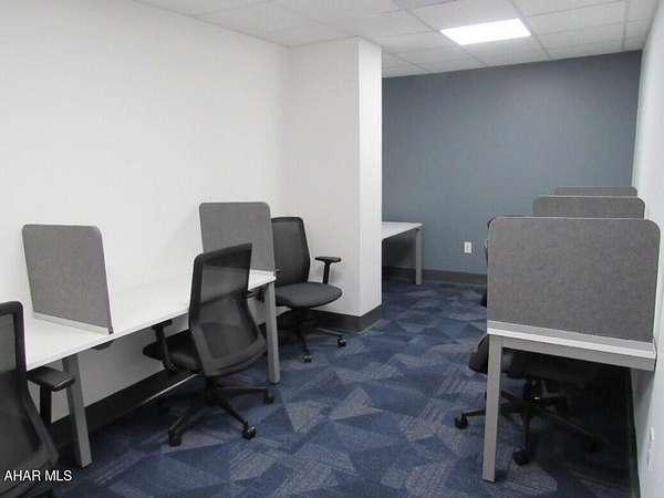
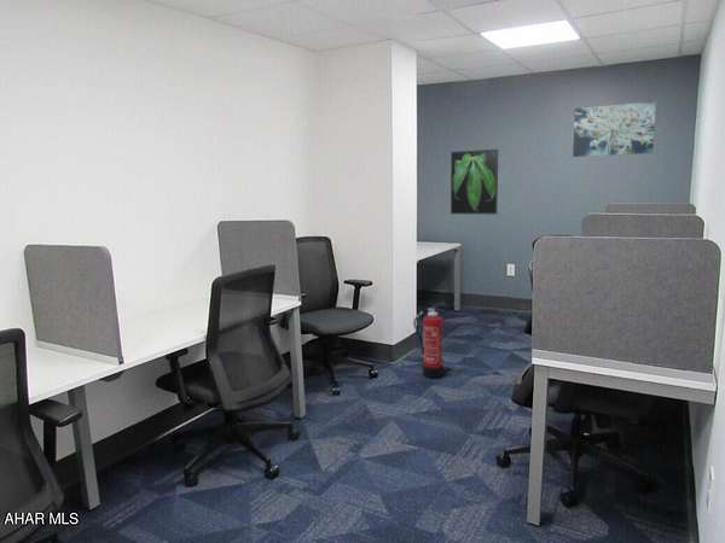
+ wall art [572,100,657,158]
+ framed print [450,148,499,215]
+ fire extinguisher [412,302,446,379]
